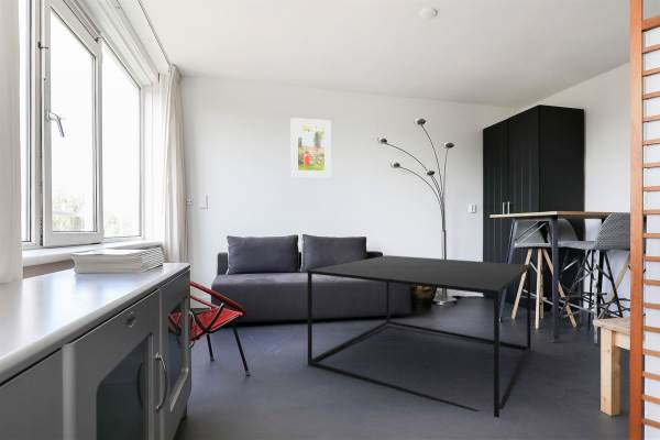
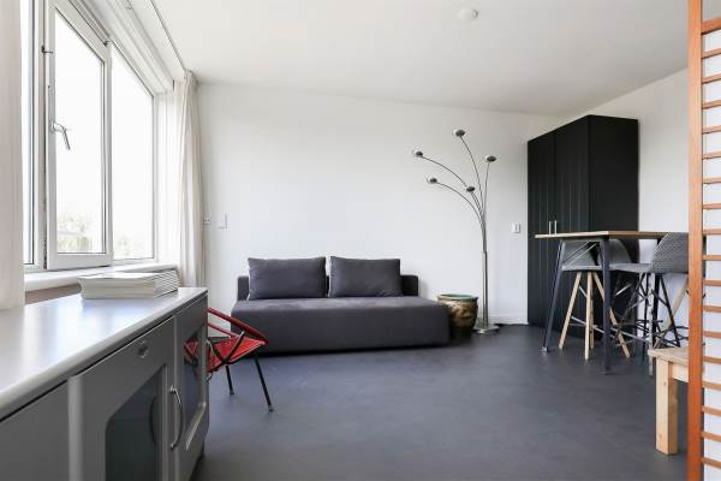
- coffee table [307,254,532,419]
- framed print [290,117,332,179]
